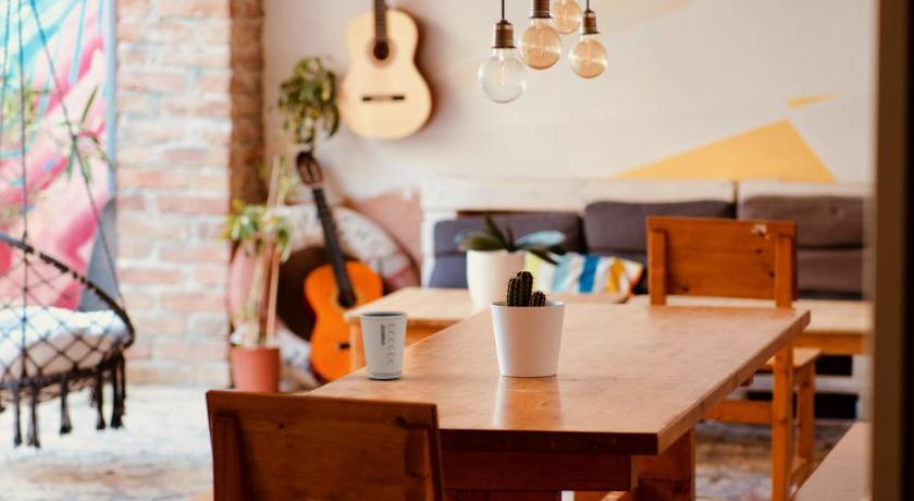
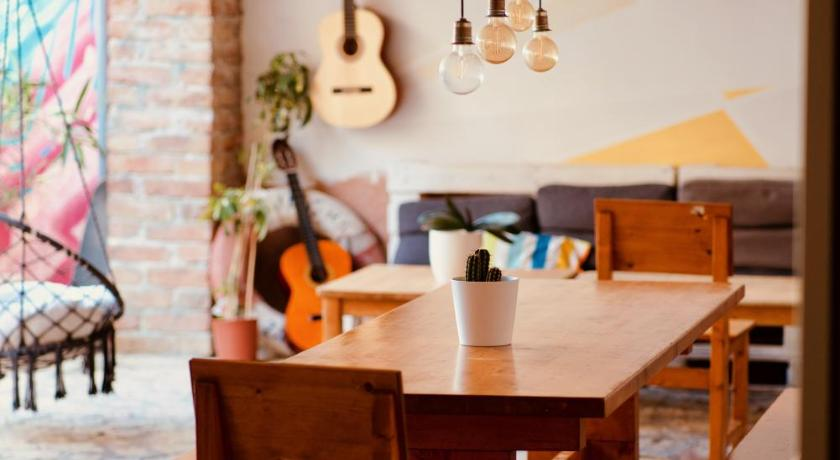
- dixie cup [358,310,409,380]
